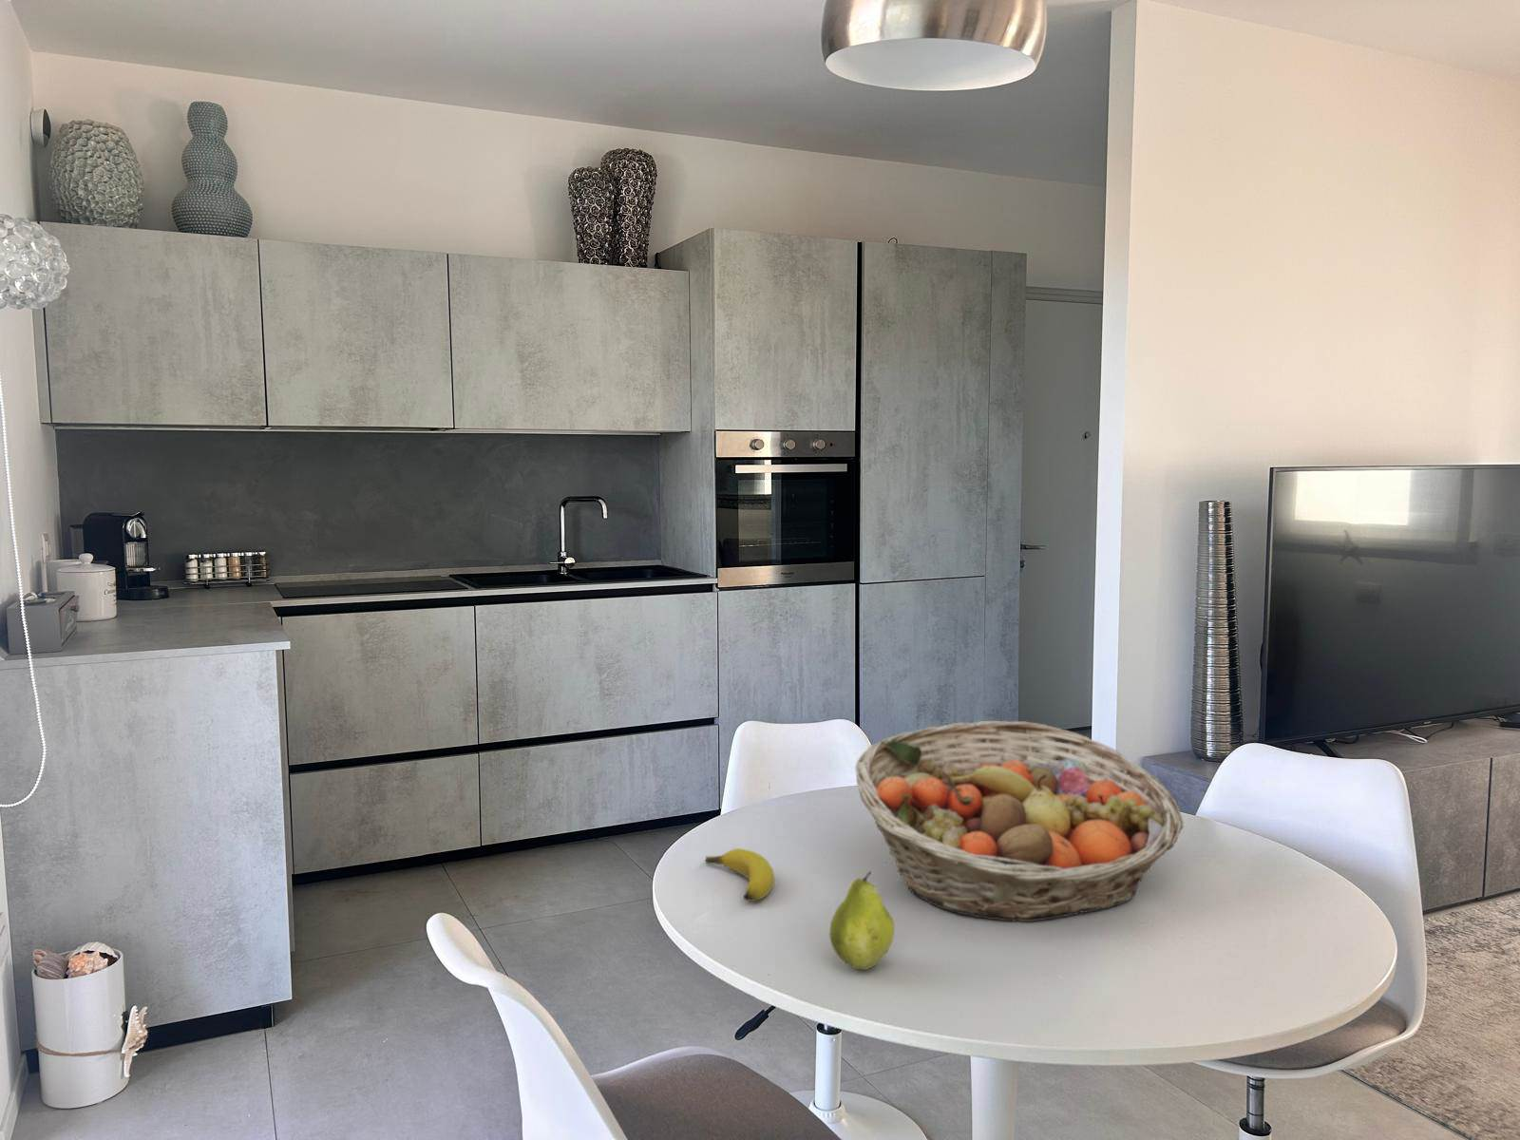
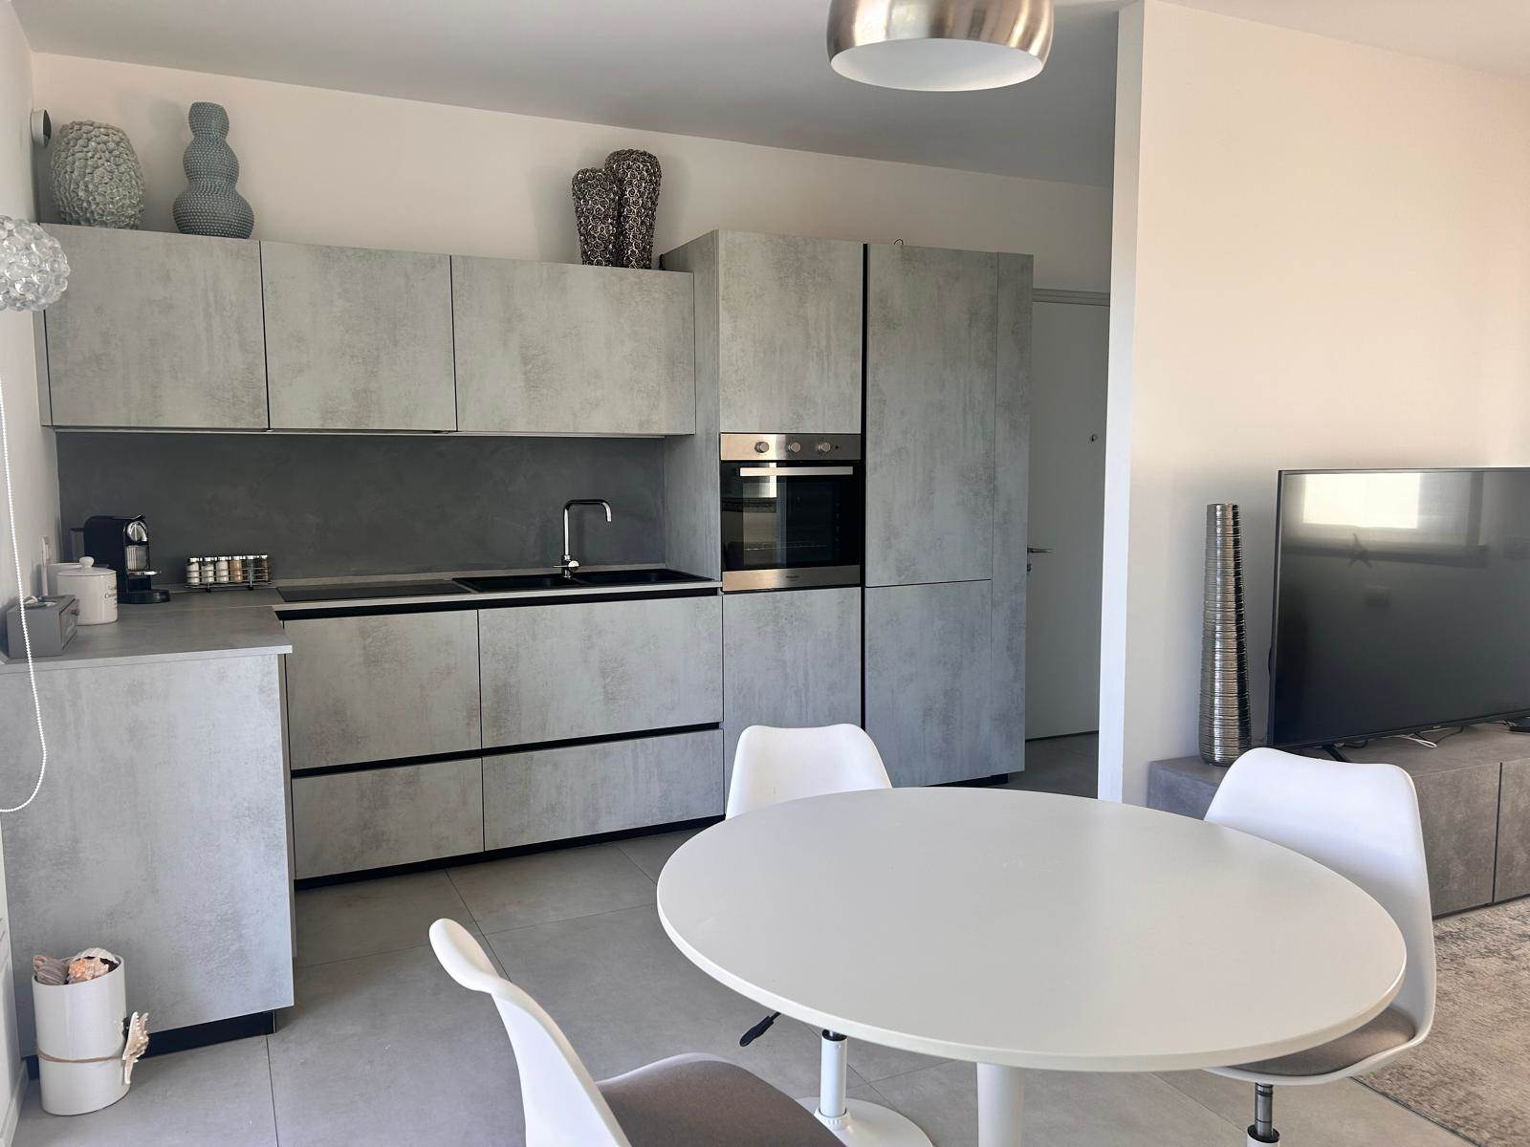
- fruit [828,871,895,971]
- banana [705,848,776,903]
- fruit basket [855,720,1185,922]
